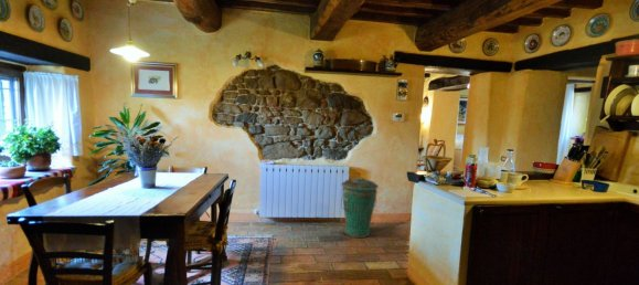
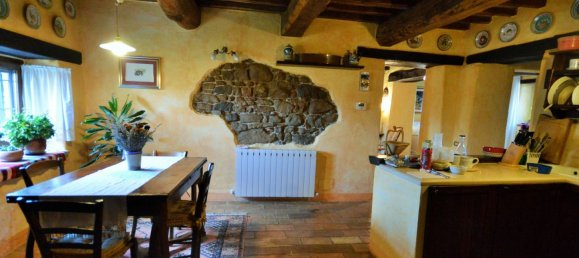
- trash can [340,176,380,239]
